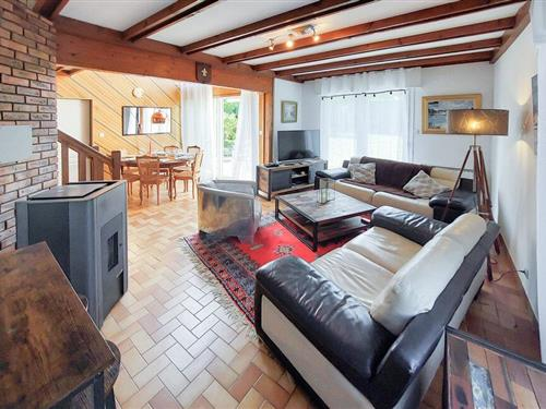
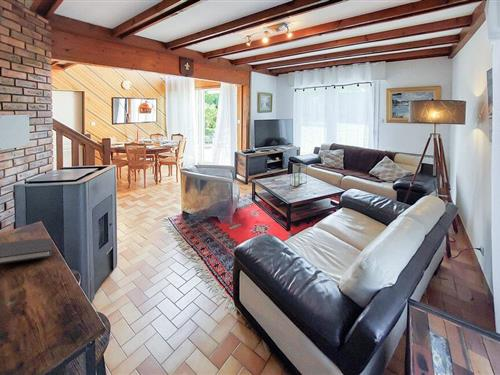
+ diary [0,237,53,265]
